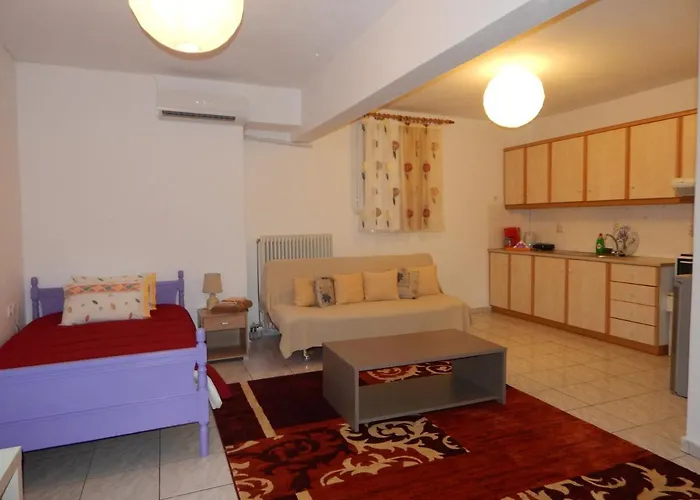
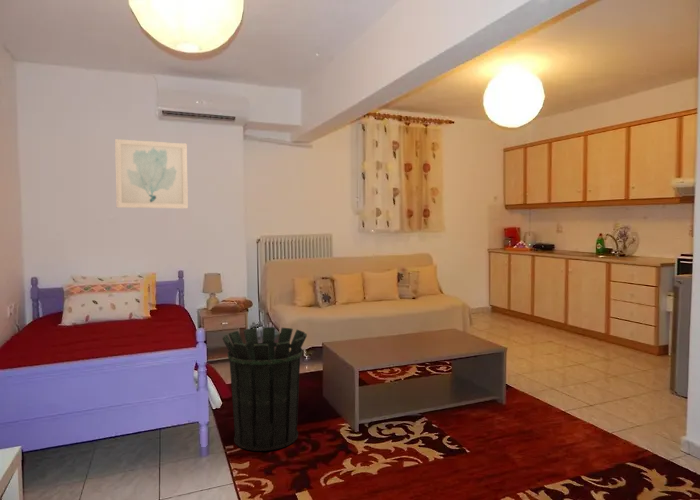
+ waste bin [221,326,308,452]
+ wall art [114,138,189,210]
